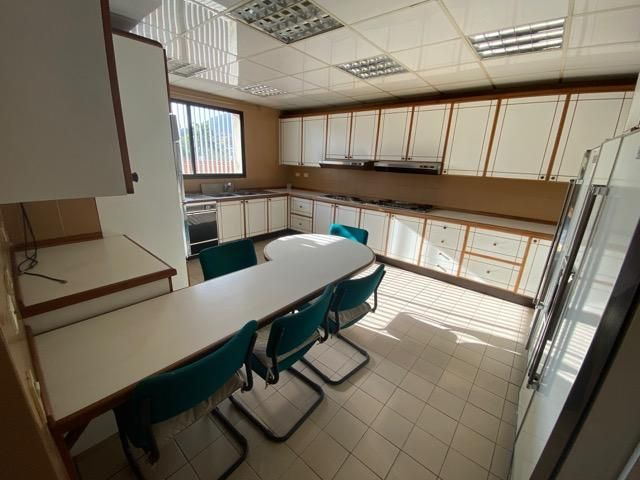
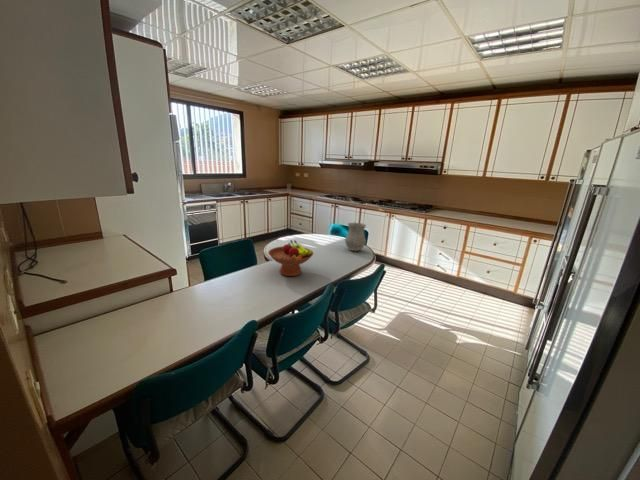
+ fruit bowl [267,239,314,277]
+ vase [344,222,367,252]
